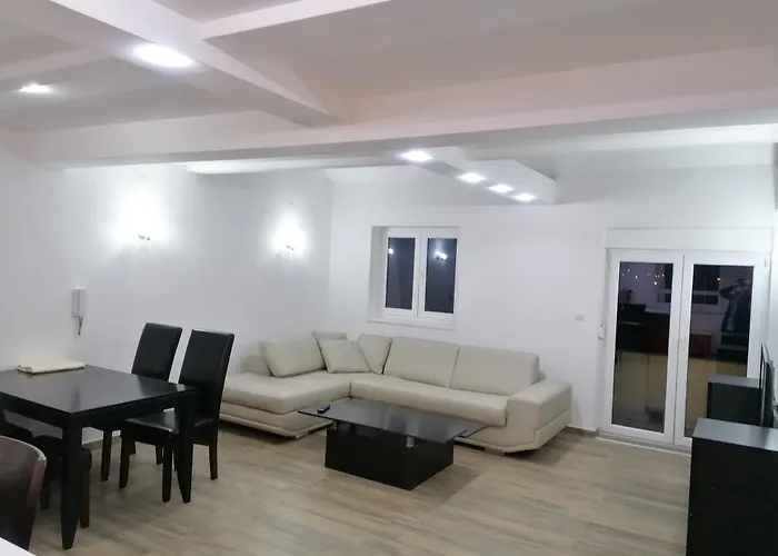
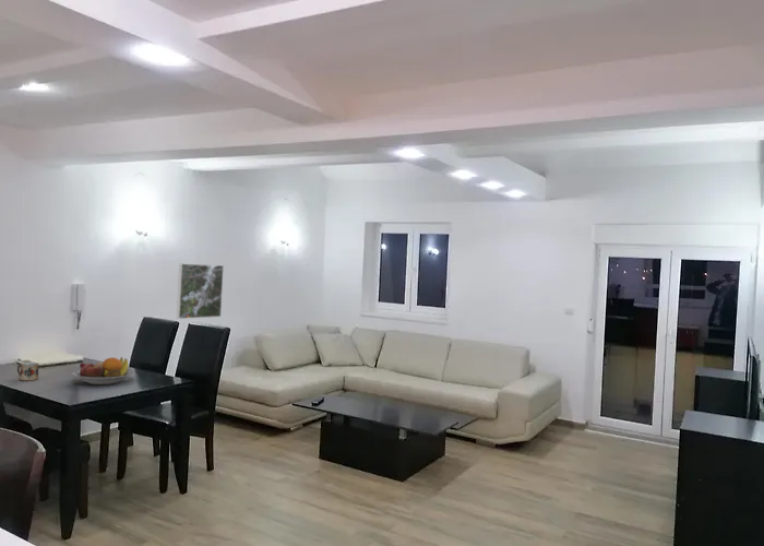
+ fruit bowl [71,356,135,385]
+ mug [16,361,40,382]
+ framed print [176,262,225,320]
